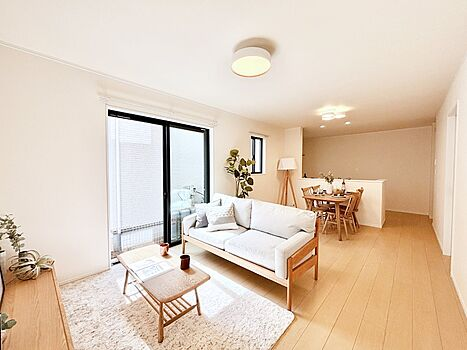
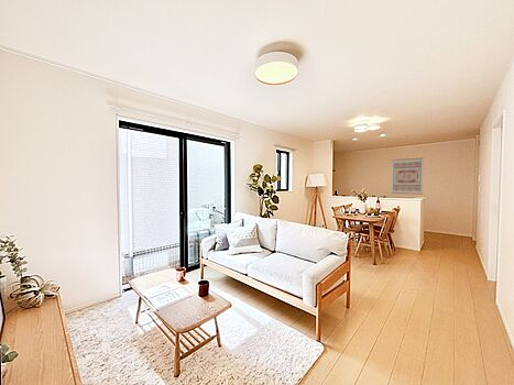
+ wall art [391,156,425,196]
